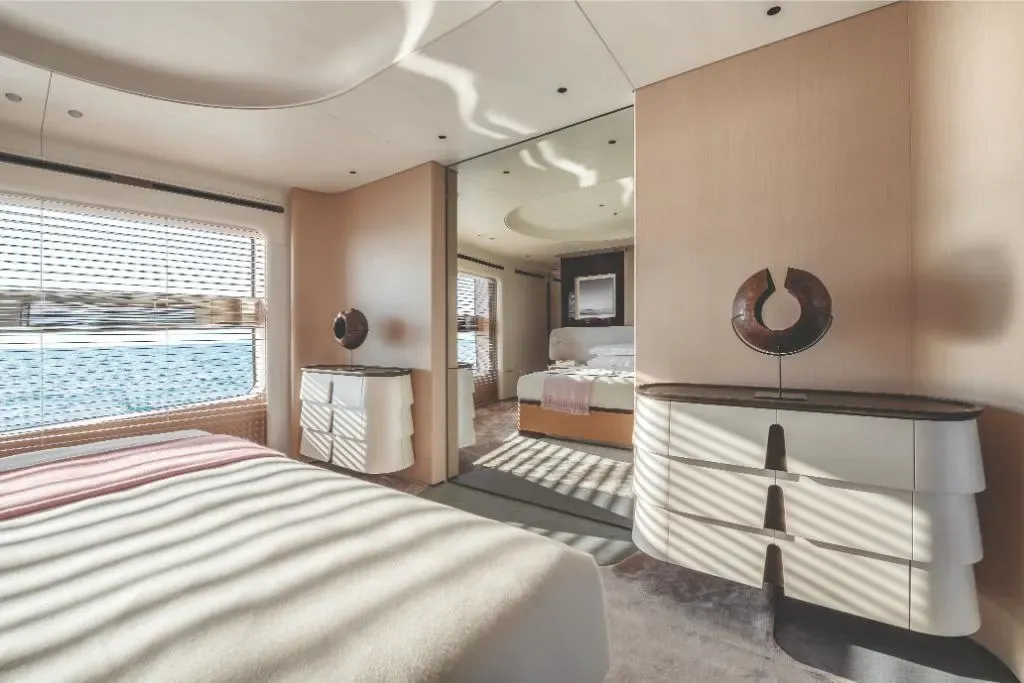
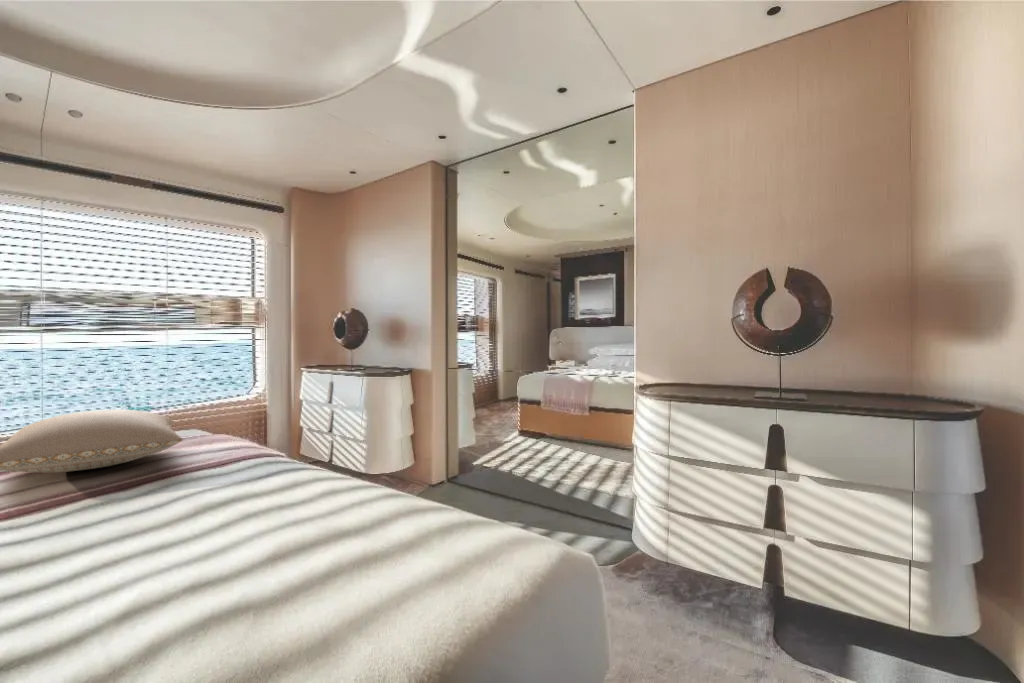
+ pillow [0,409,183,473]
